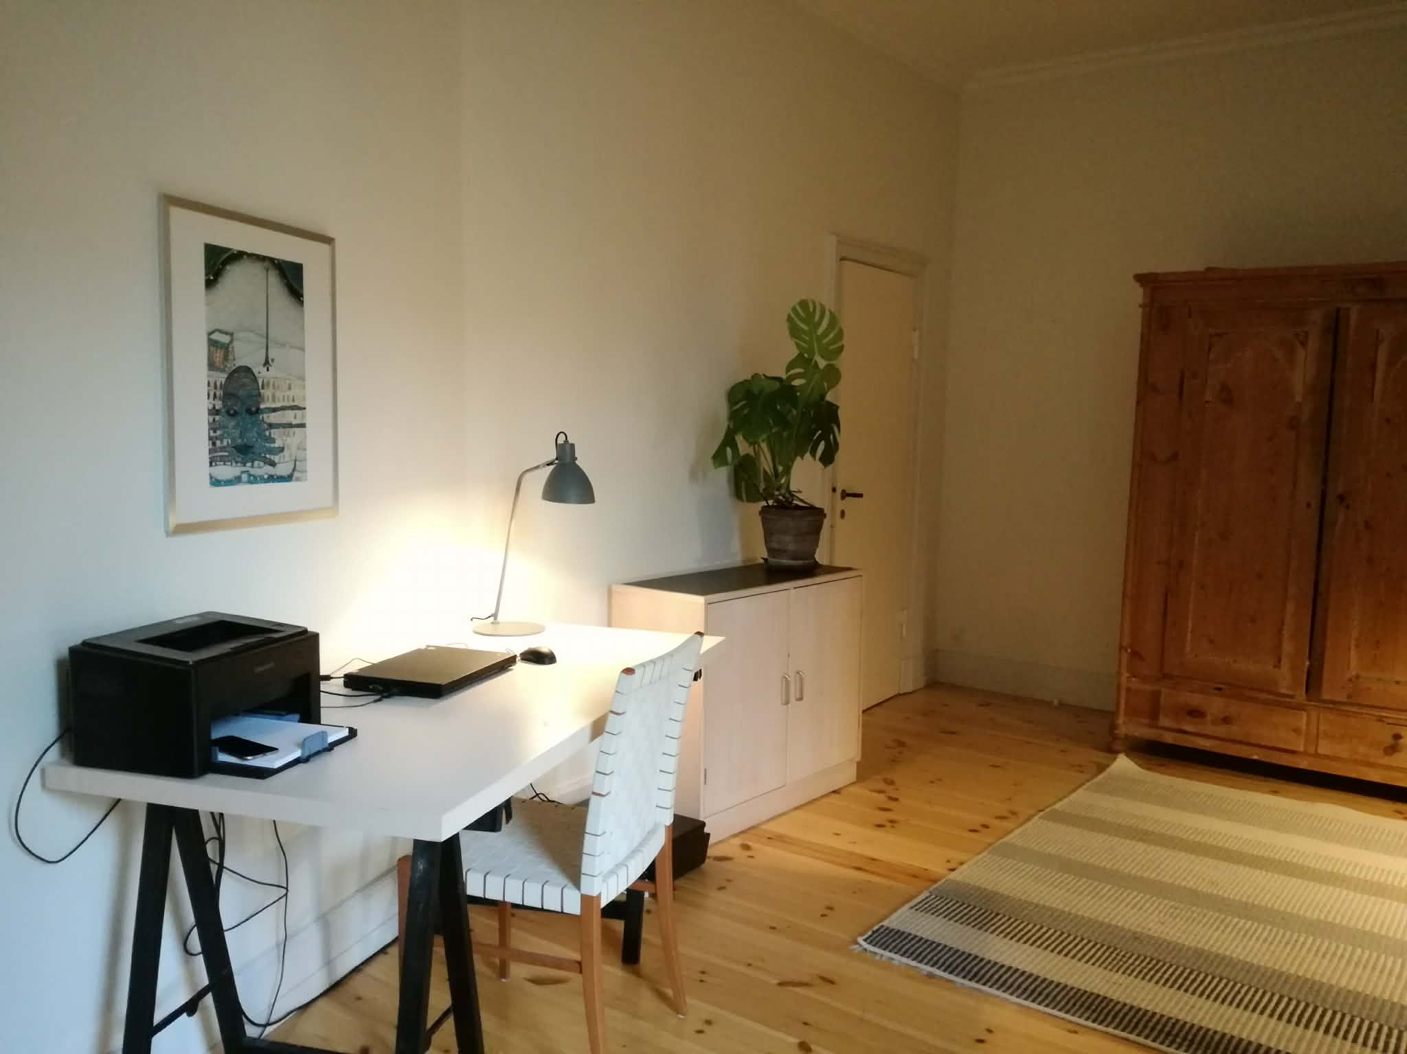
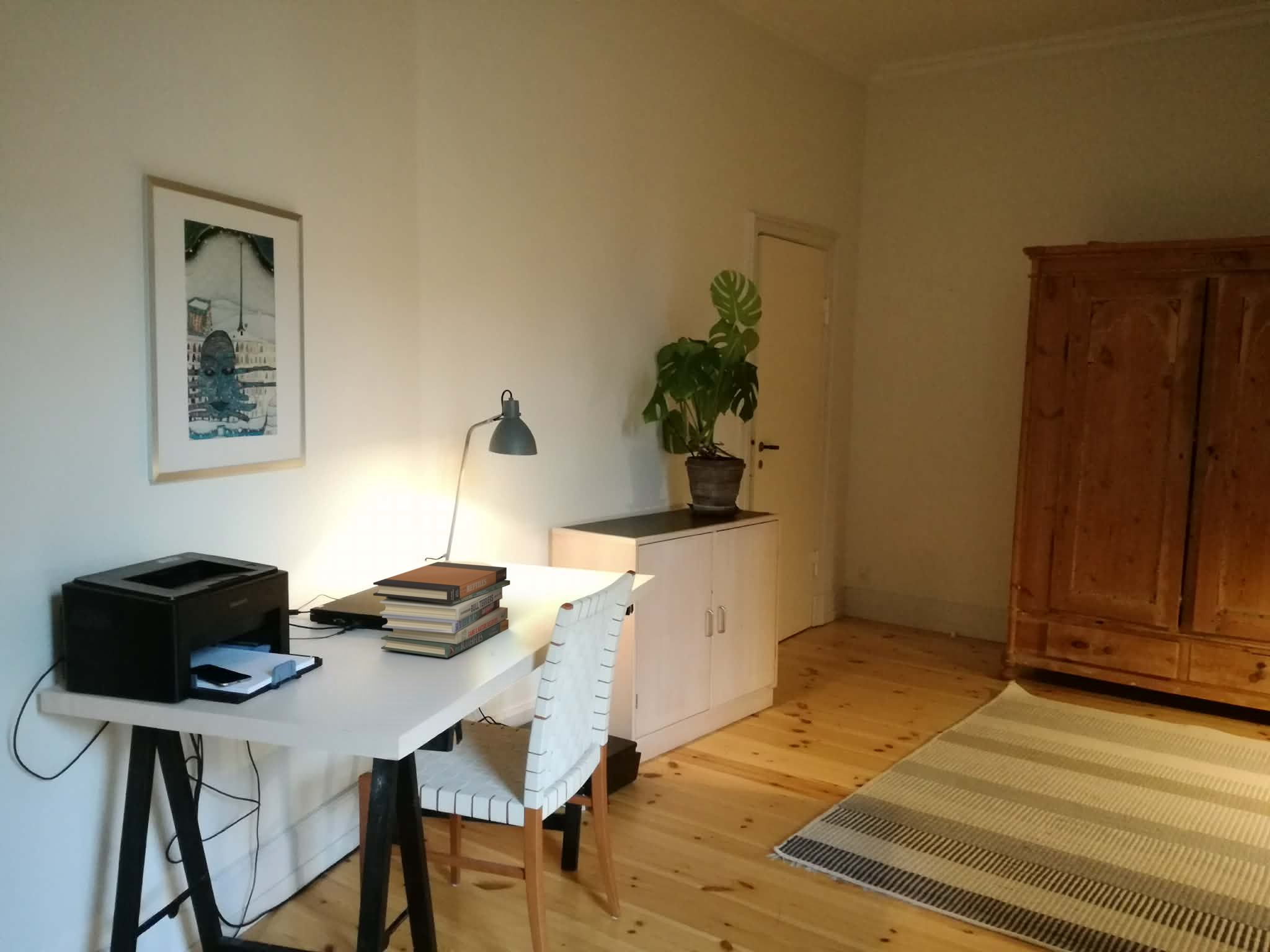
+ book stack [373,561,510,658]
